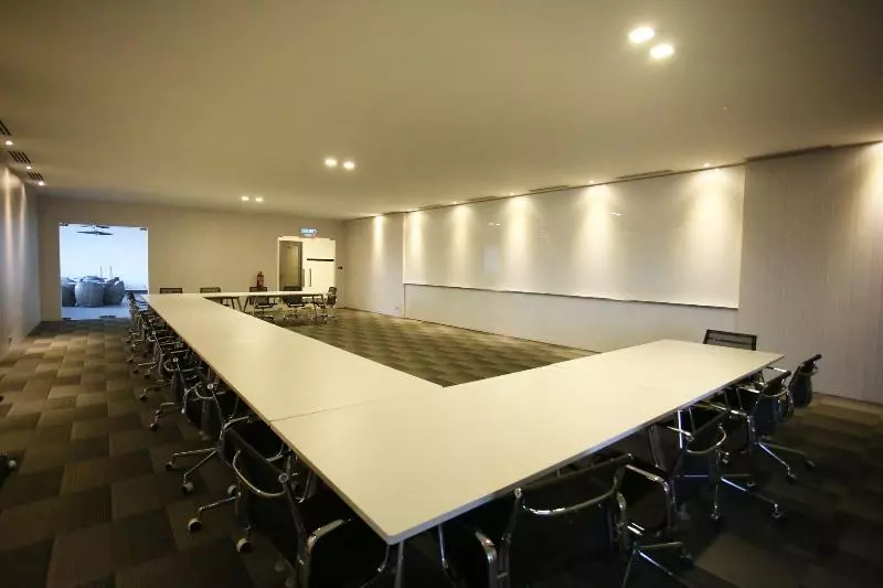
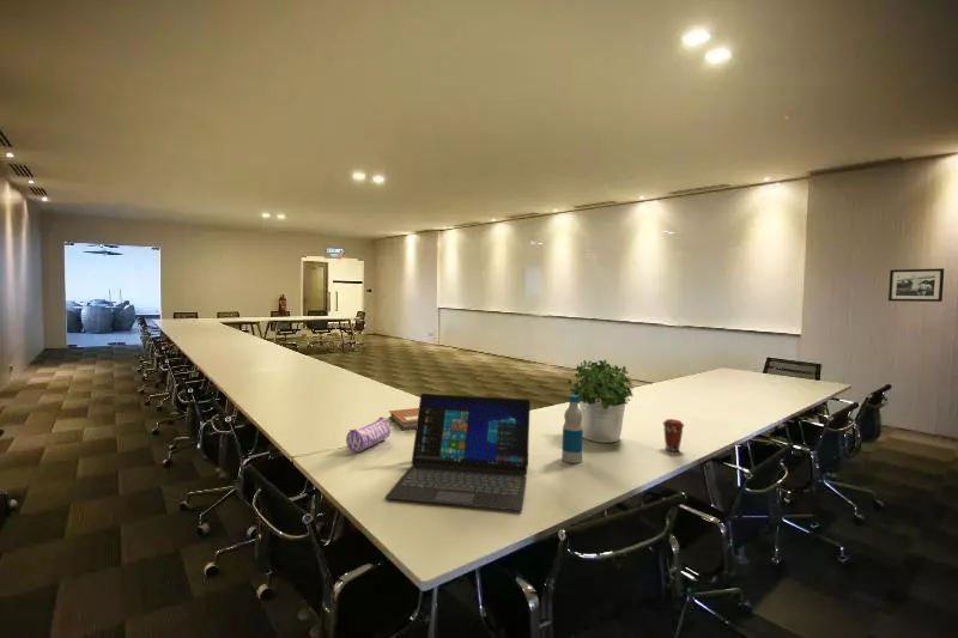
+ picture frame [887,267,945,303]
+ laptop [384,393,532,512]
+ notebook [388,407,419,431]
+ bottle [560,394,583,464]
+ potted plant [566,359,635,444]
+ pencil case [345,417,392,454]
+ coffee cup [662,418,685,452]
